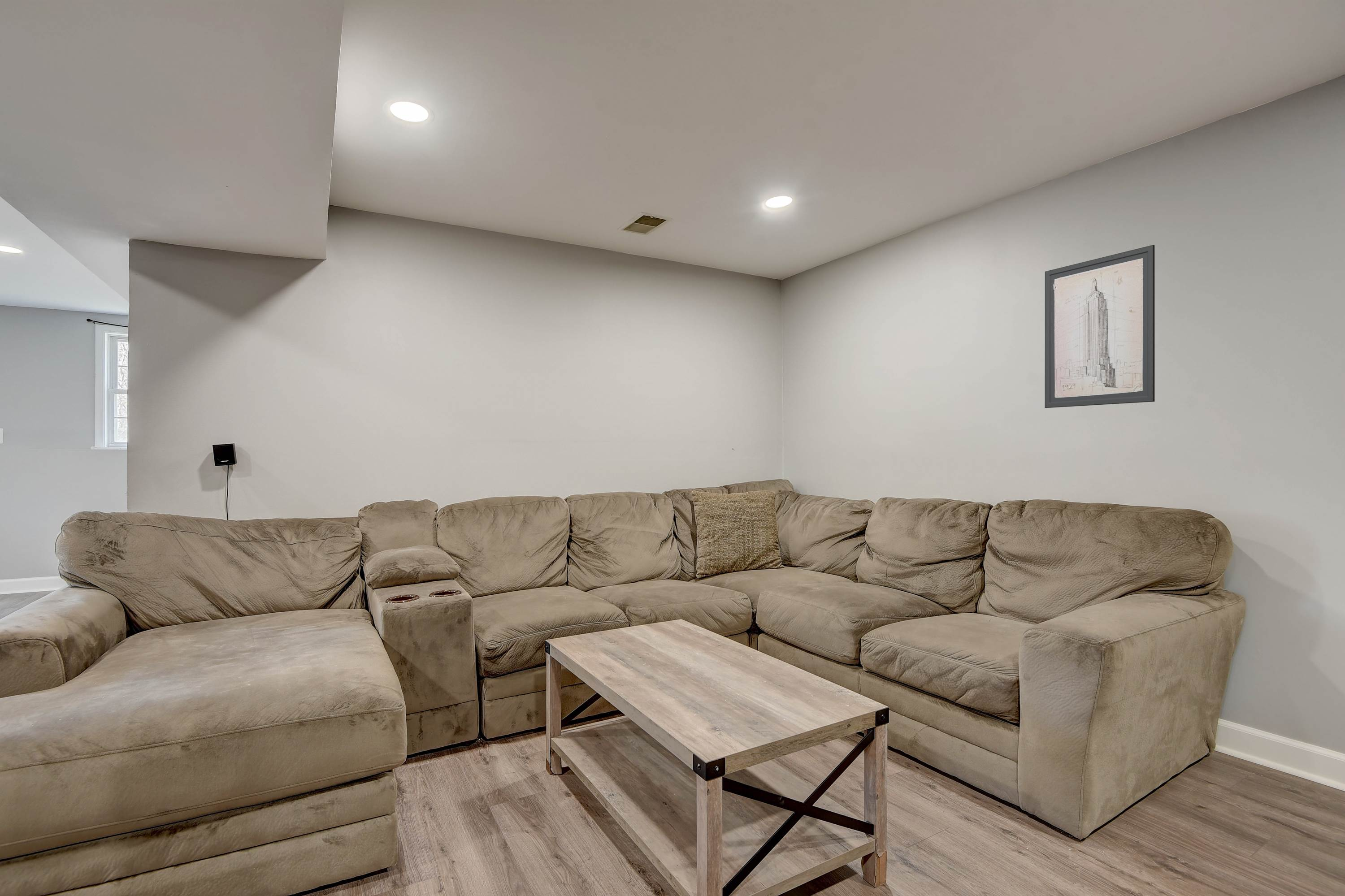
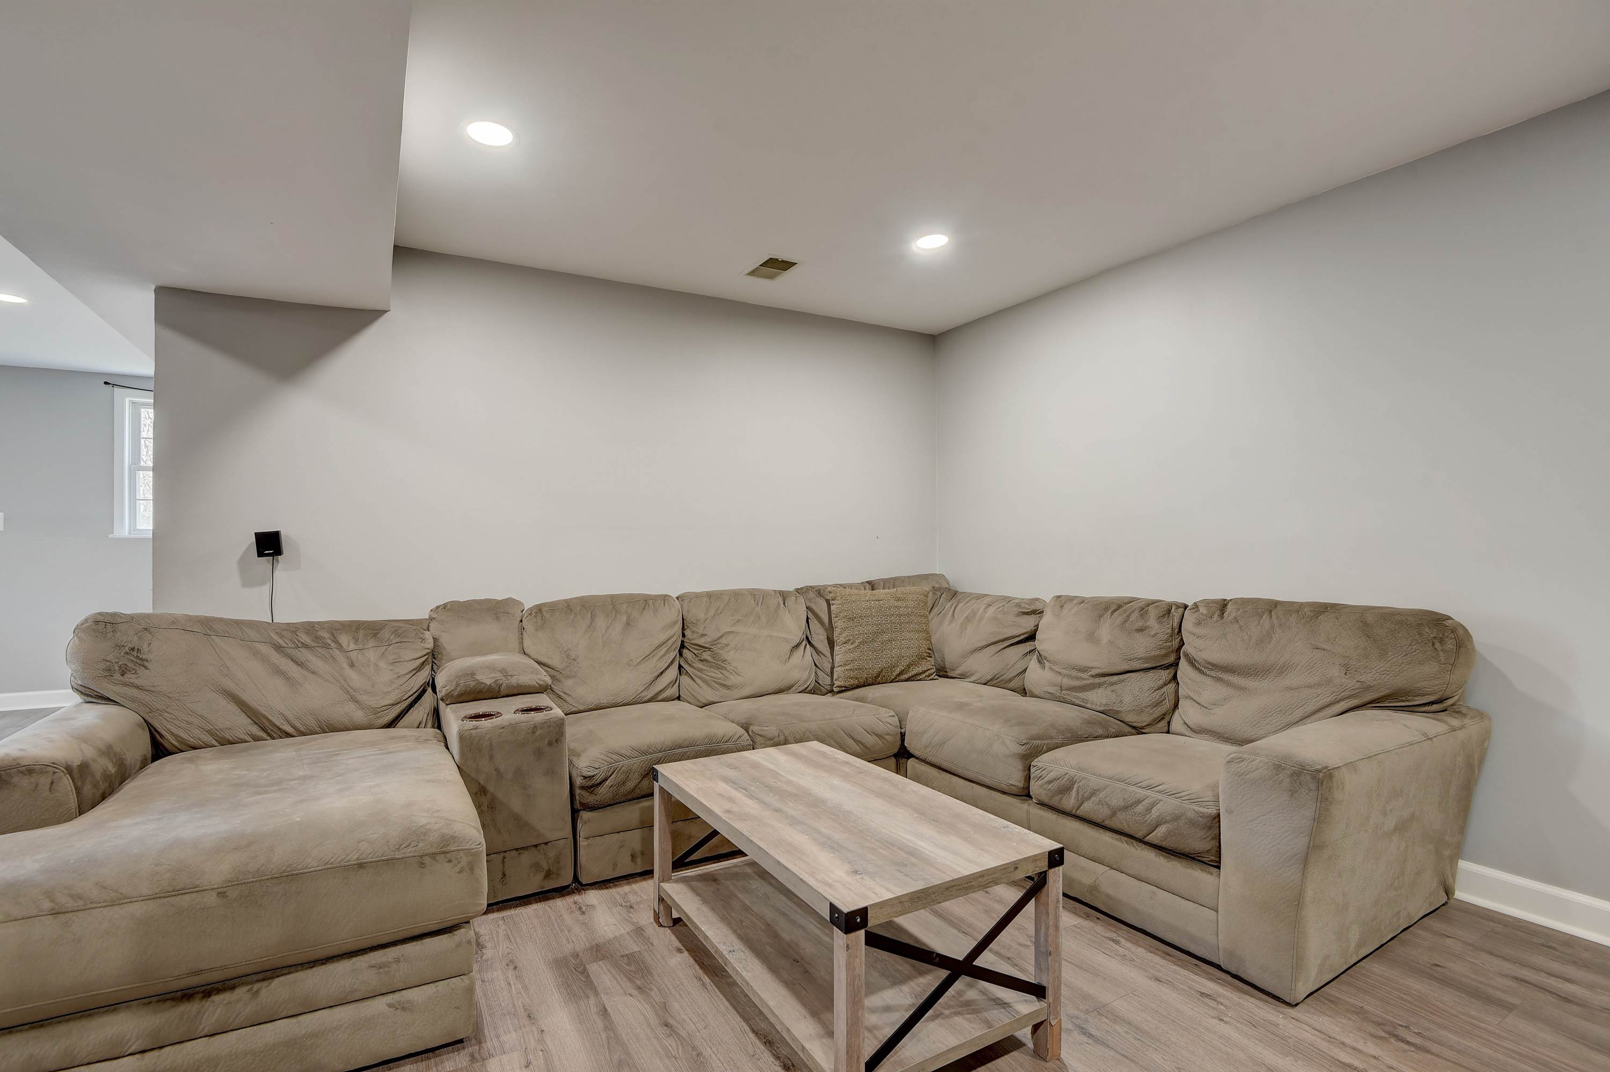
- wall art [1044,245,1155,408]
